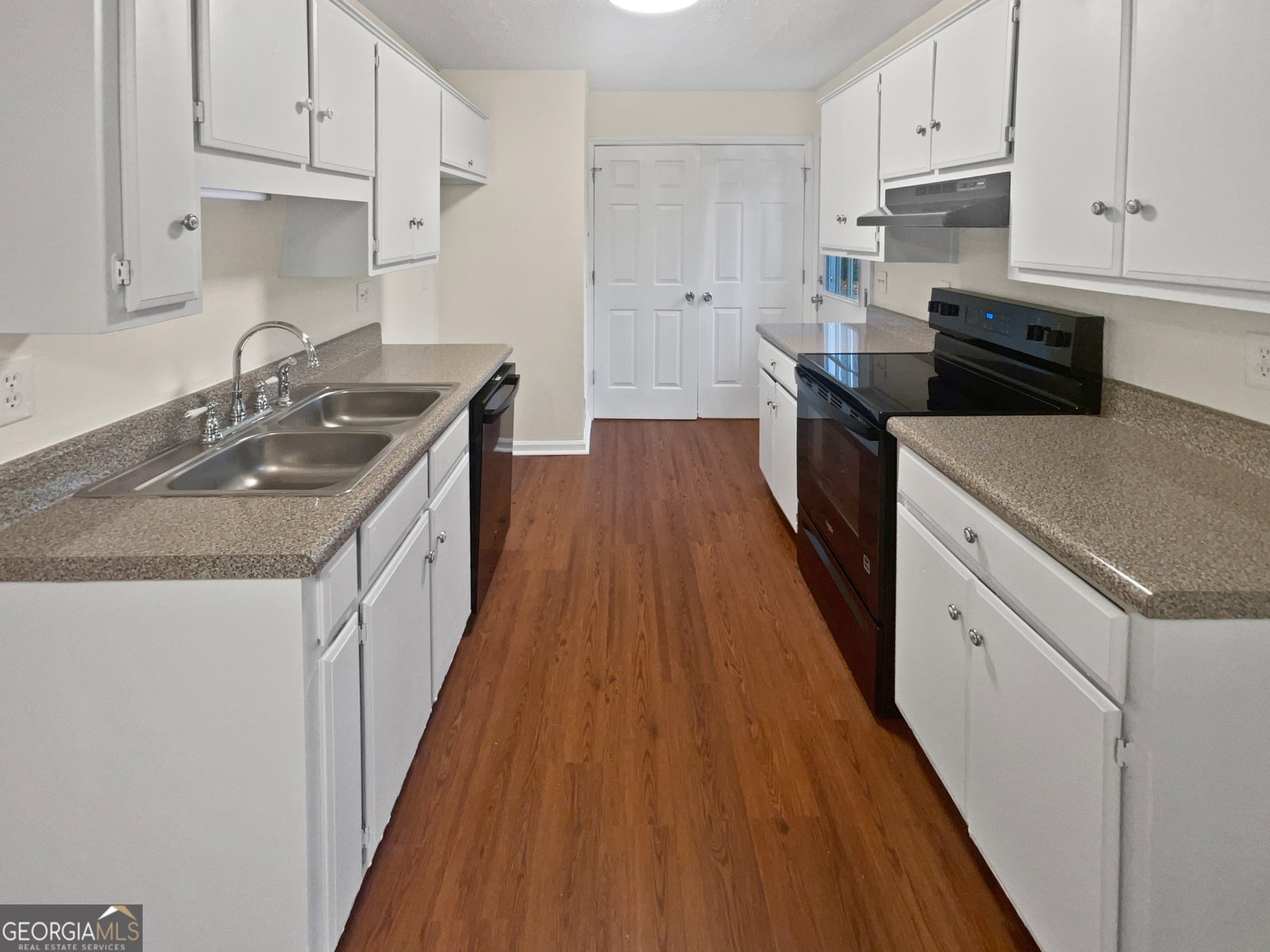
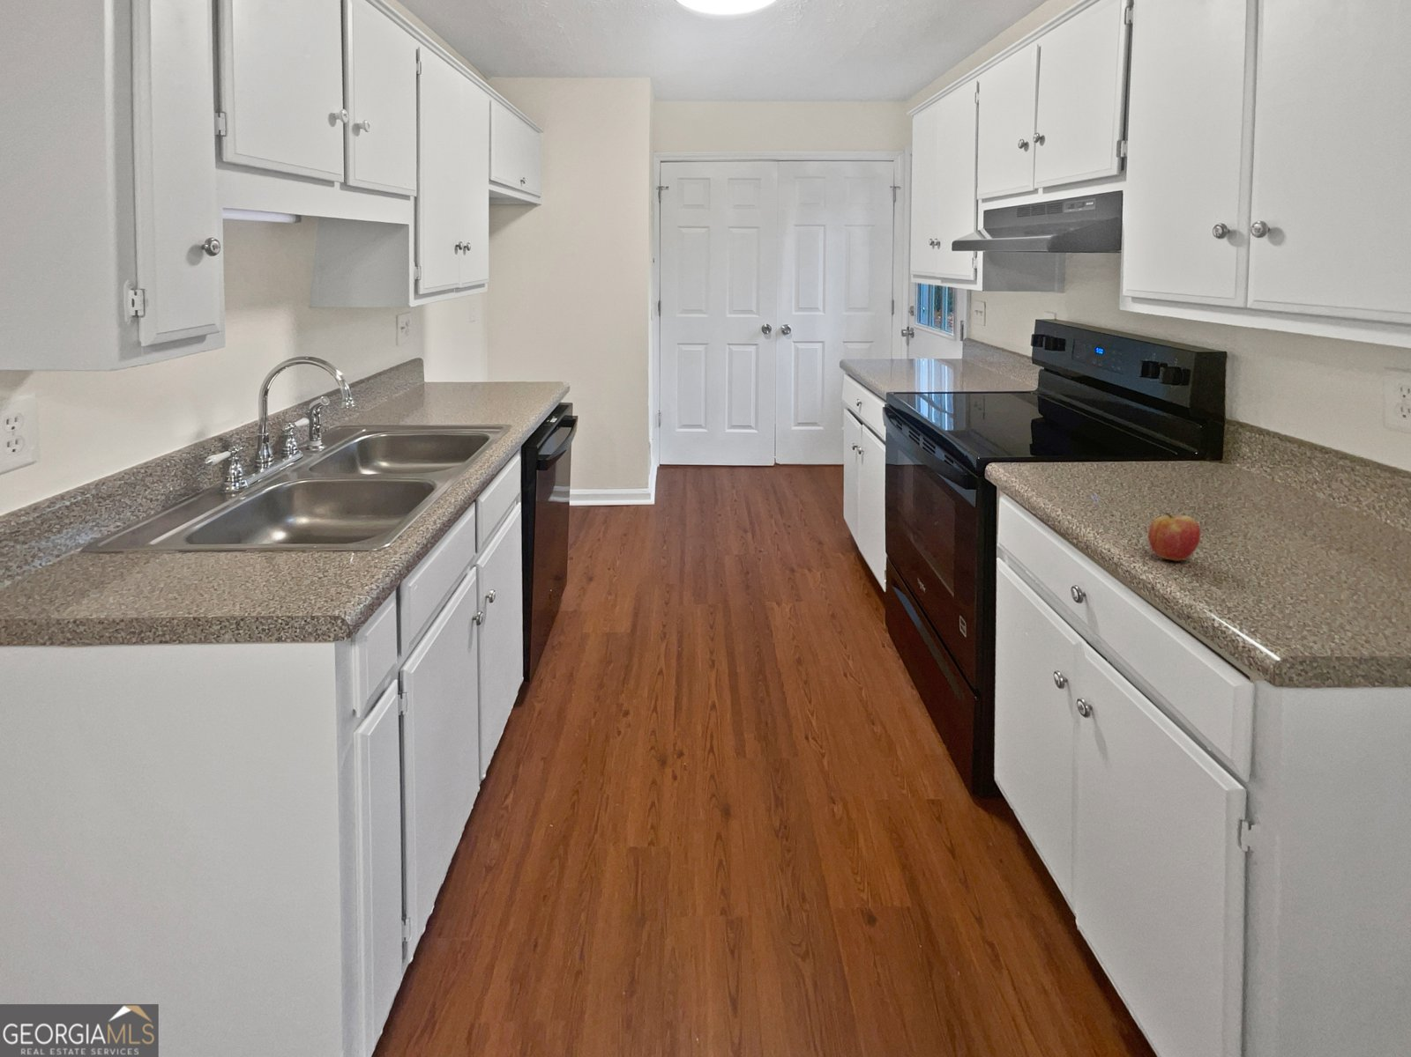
+ fruit [1148,512,1202,562]
